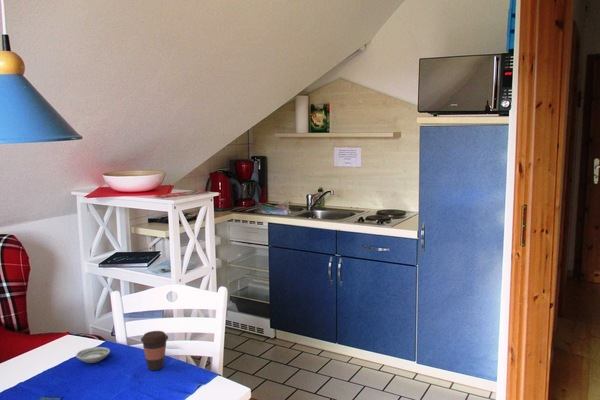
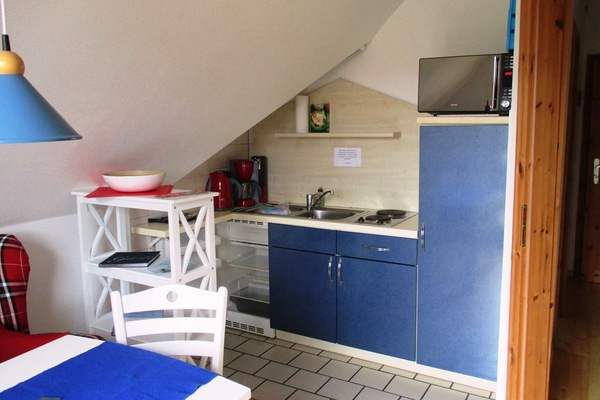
- saucer [75,346,111,364]
- coffee cup [140,330,169,371]
